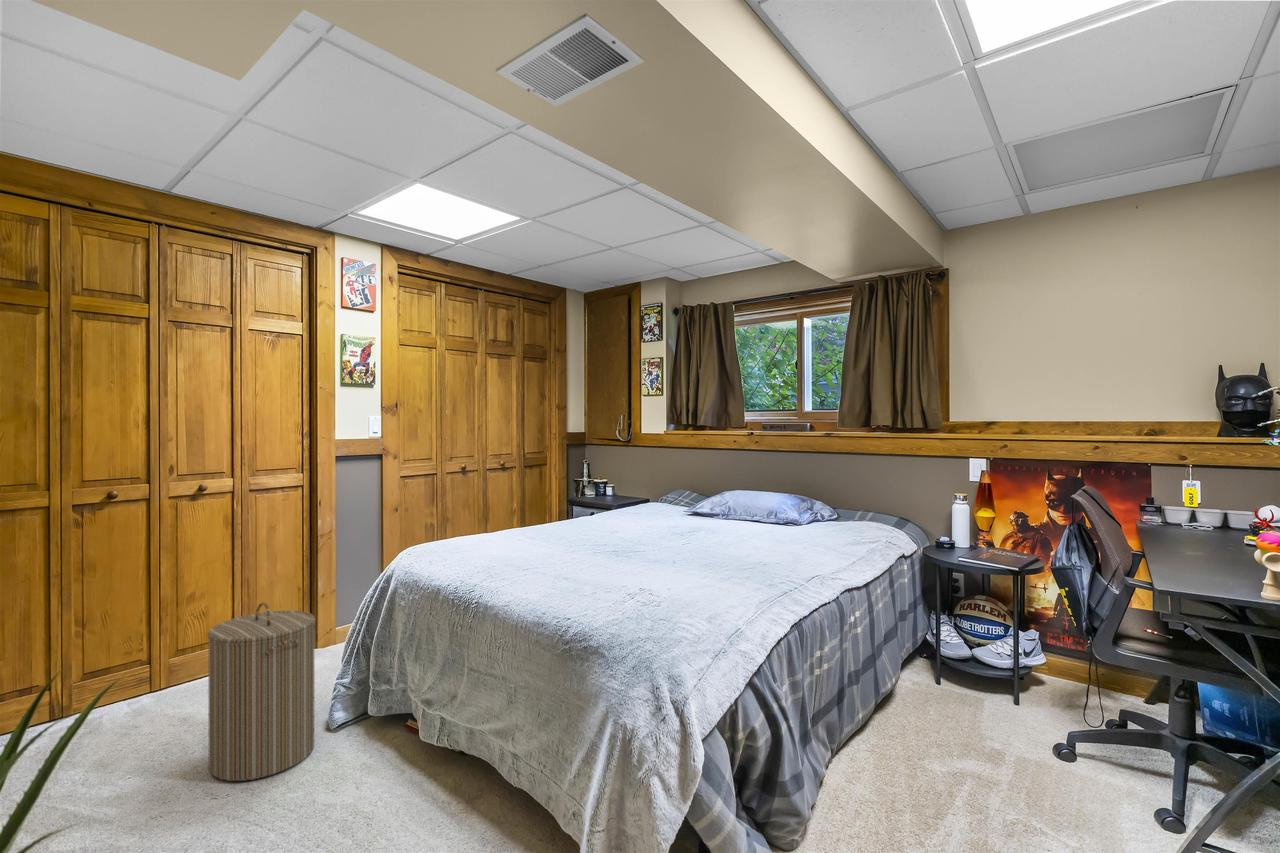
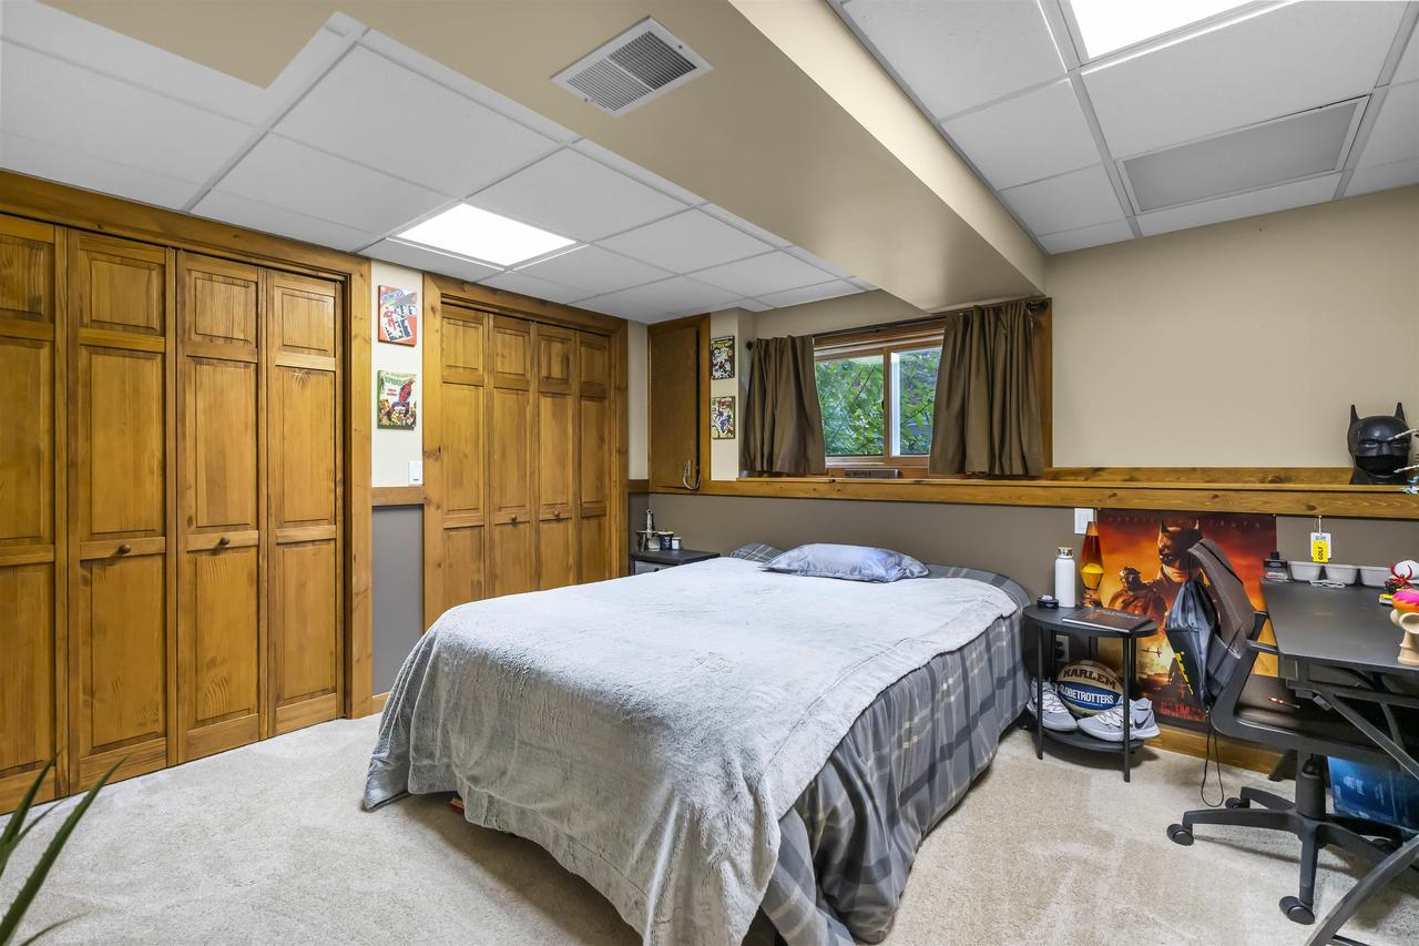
- laundry hamper [207,601,316,782]
